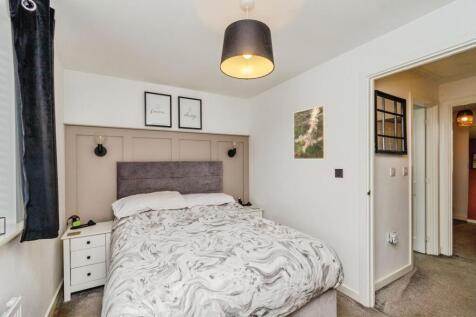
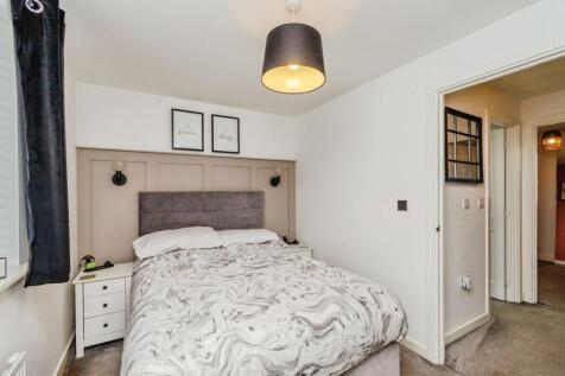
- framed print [293,104,327,160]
